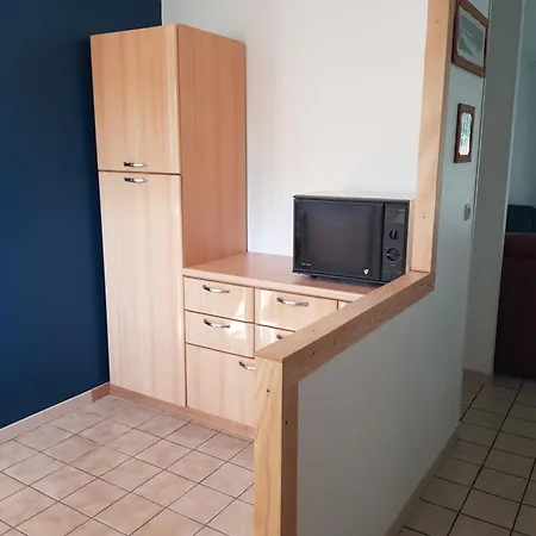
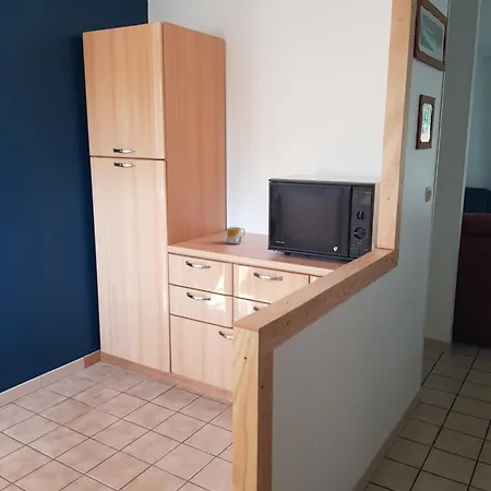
+ mug [225,226,247,246]
